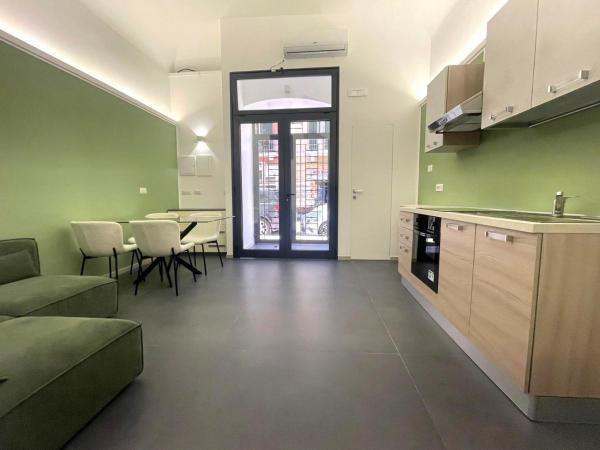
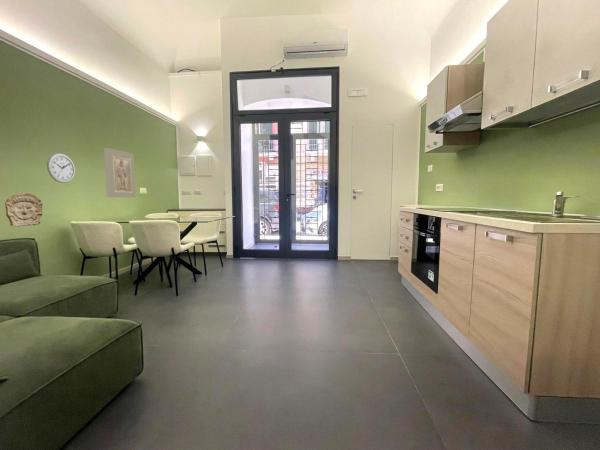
+ relief plaque [103,147,137,198]
+ stone relief [4,192,44,228]
+ wall clock [46,152,76,184]
